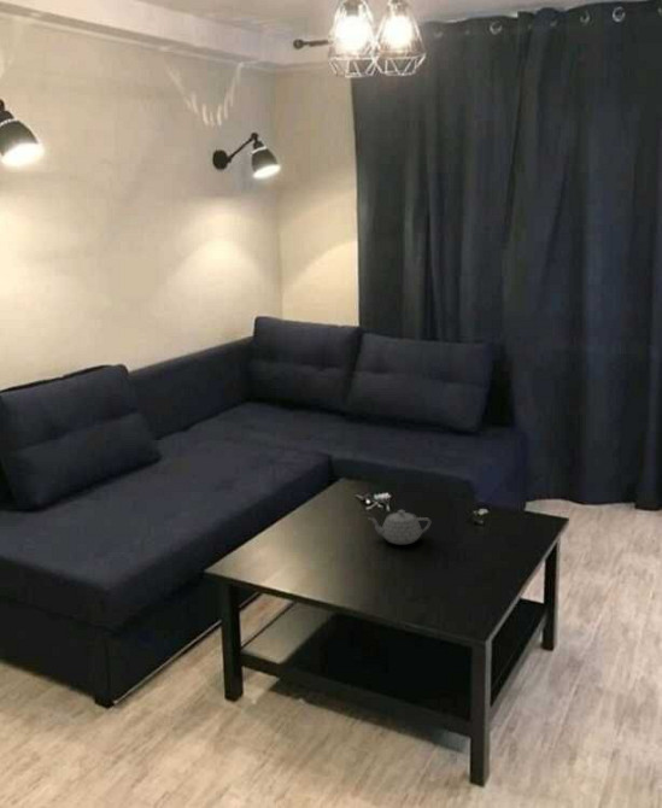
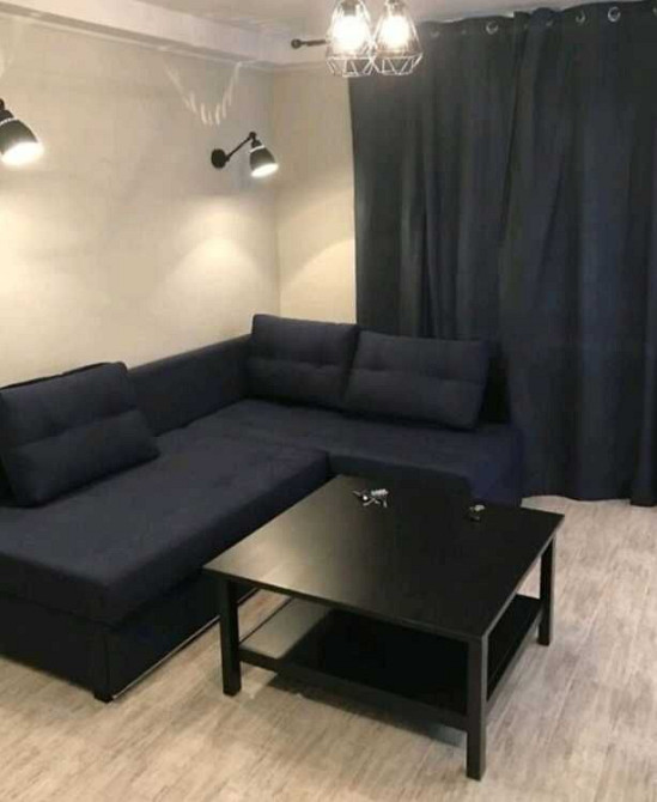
- teapot [367,509,432,545]
